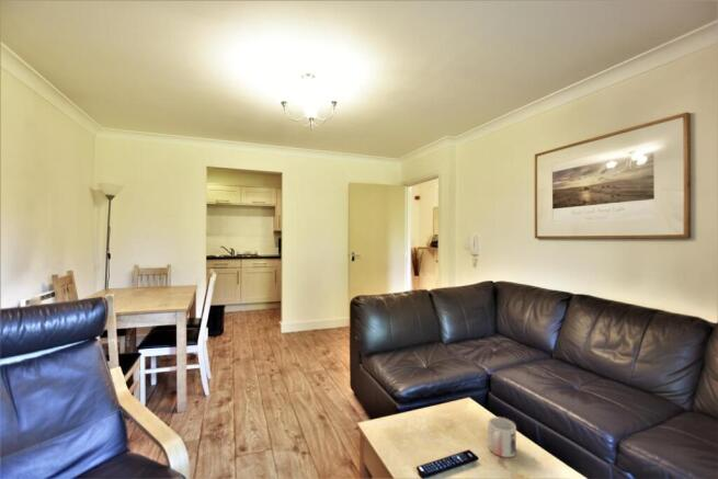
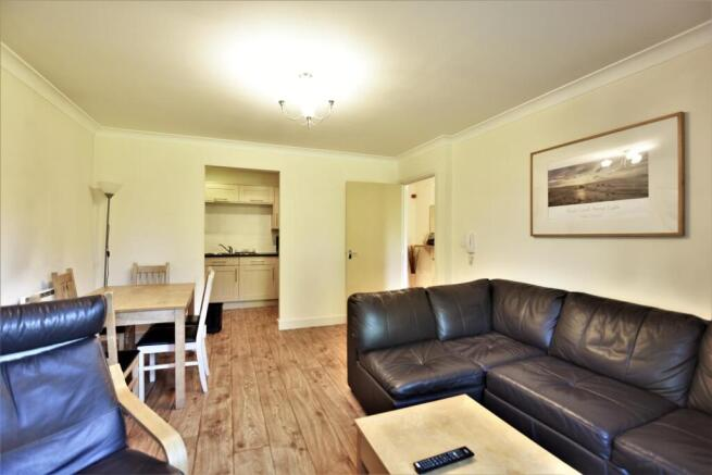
- mug [487,417,517,458]
